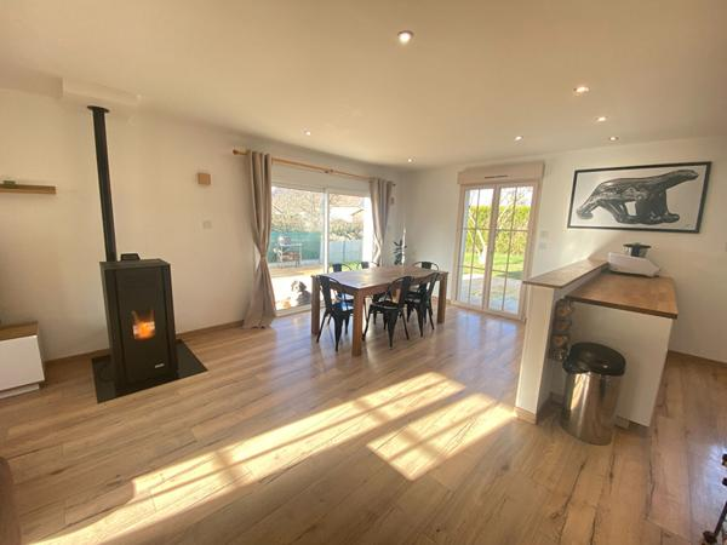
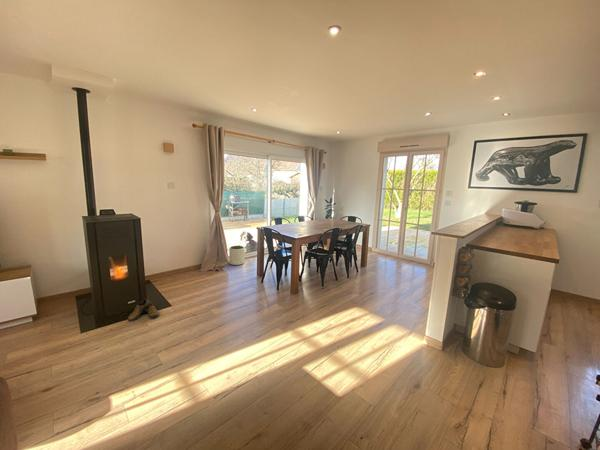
+ shoe [127,296,160,322]
+ plant pot [228,245,246,266]
